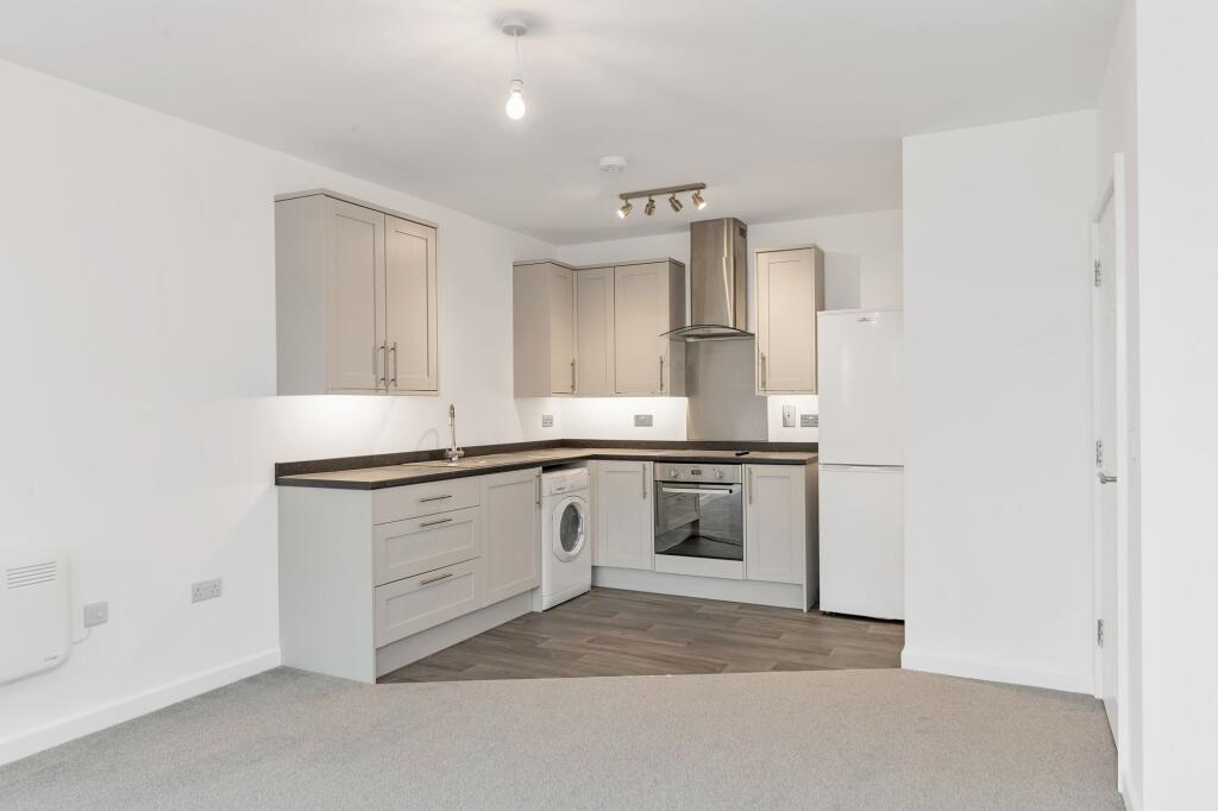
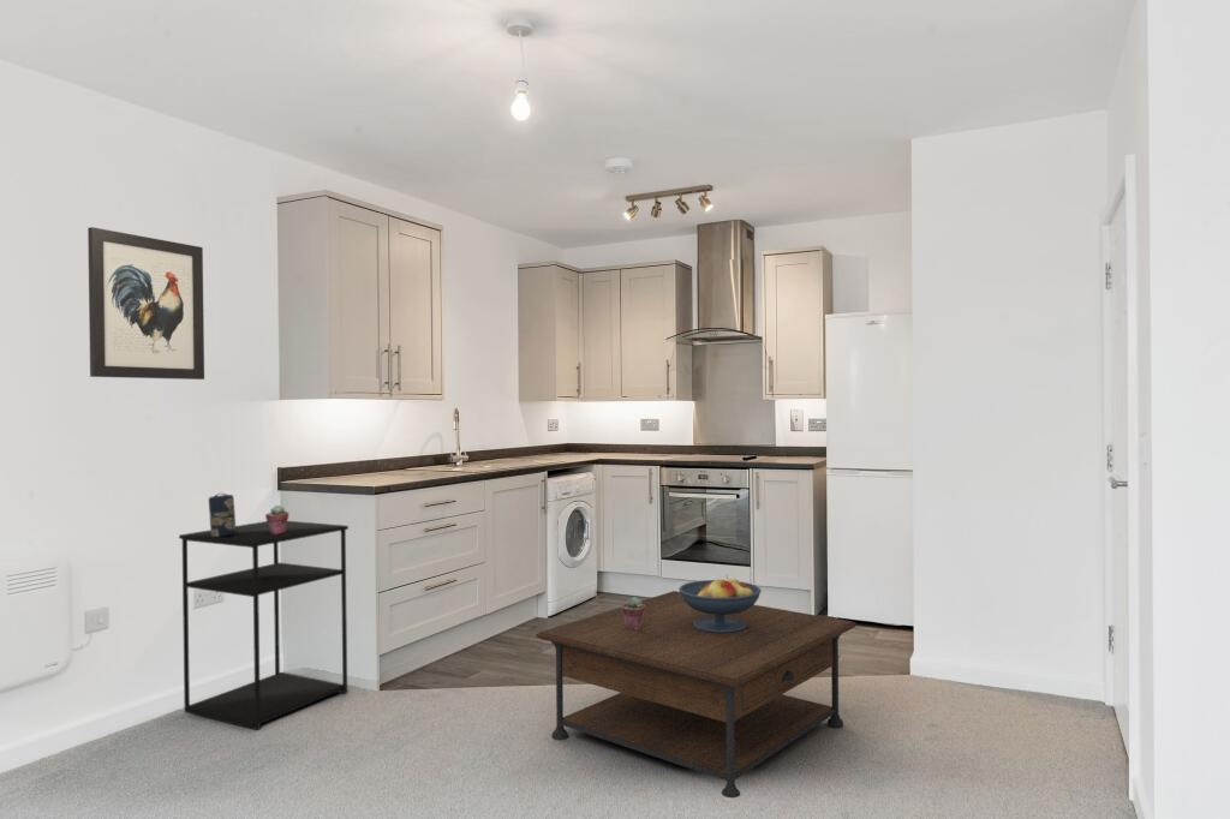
+ shelving unit [178,520,350,731]
+ wall art [86,226,205,381]
+ potted succulent [621,596,645,629]
+ potted succulent [264,504,289,534]
+ candle [208,492,237,537]
+ fruit bowl [679,575,763,633]
+ coffee table [535,590,858,799]
